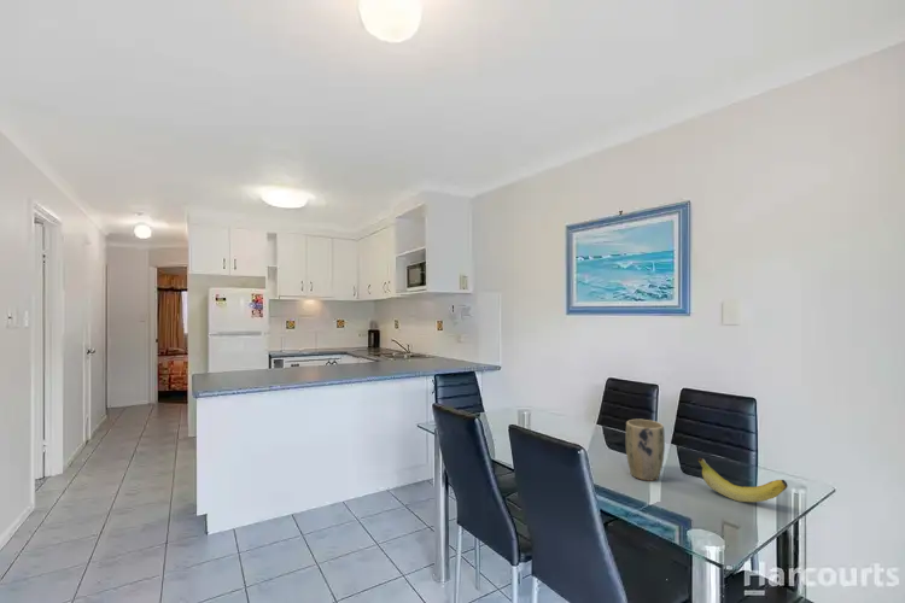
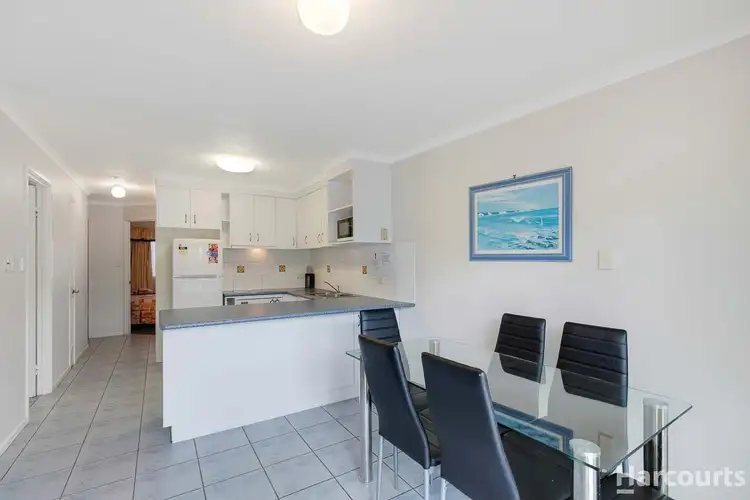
- fruit [696,457,789,503]
- plant pot [625,418,666,481]
